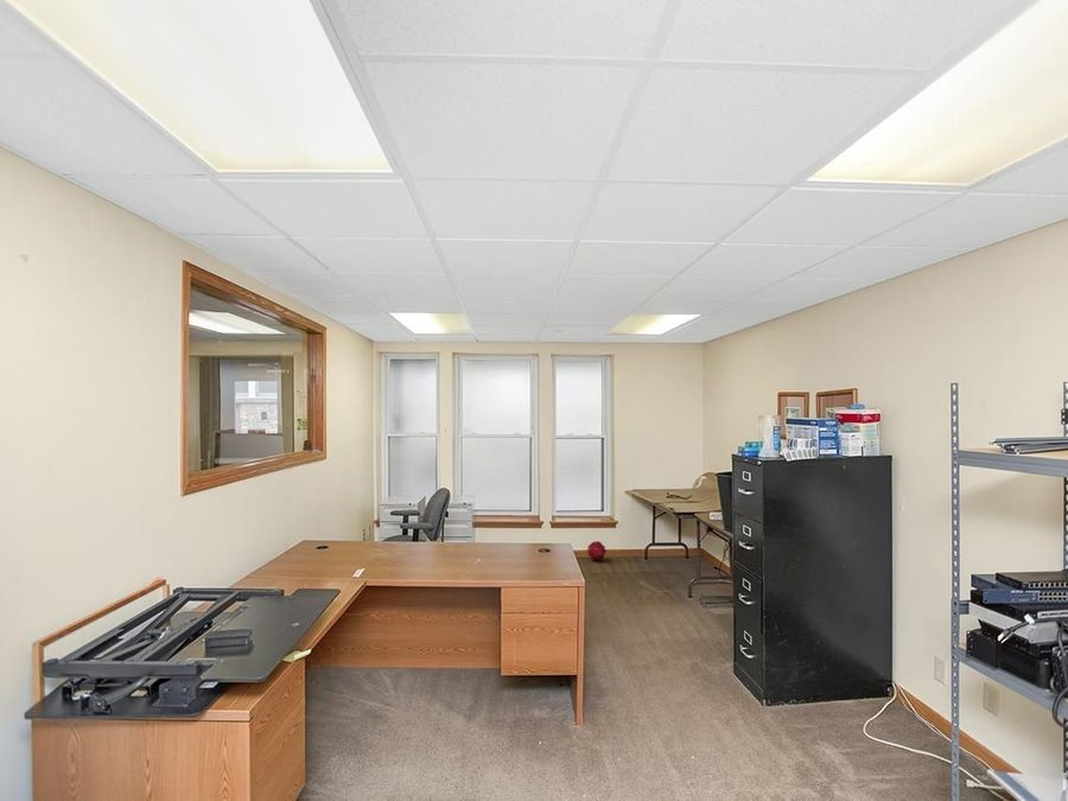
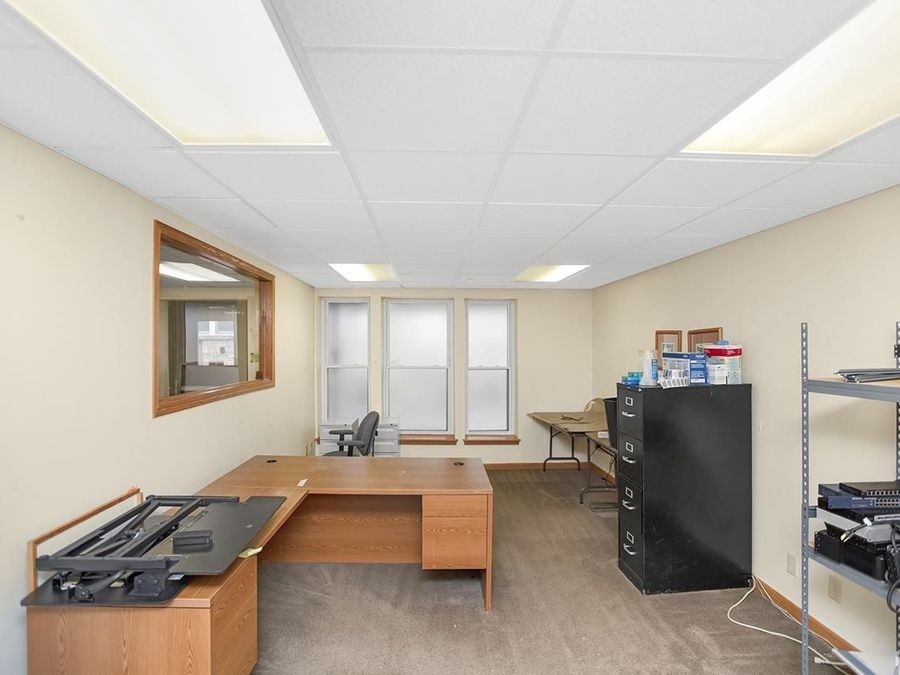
- decorative ball [586,540,608,561]
